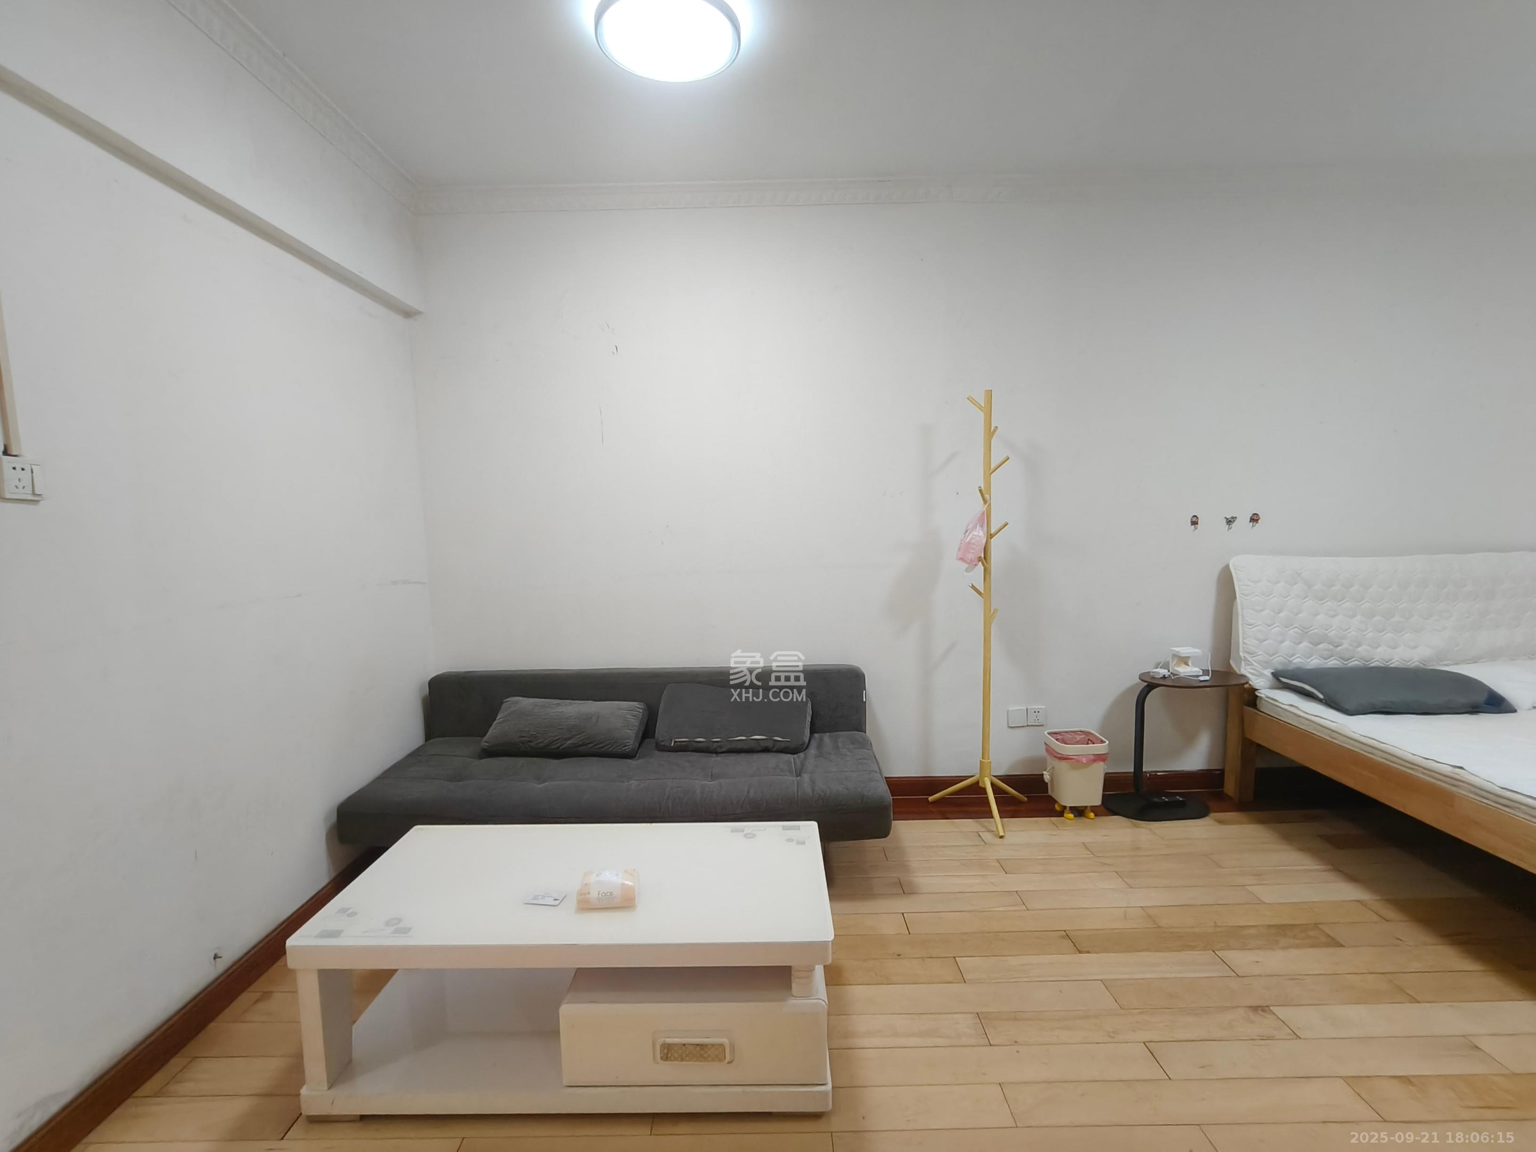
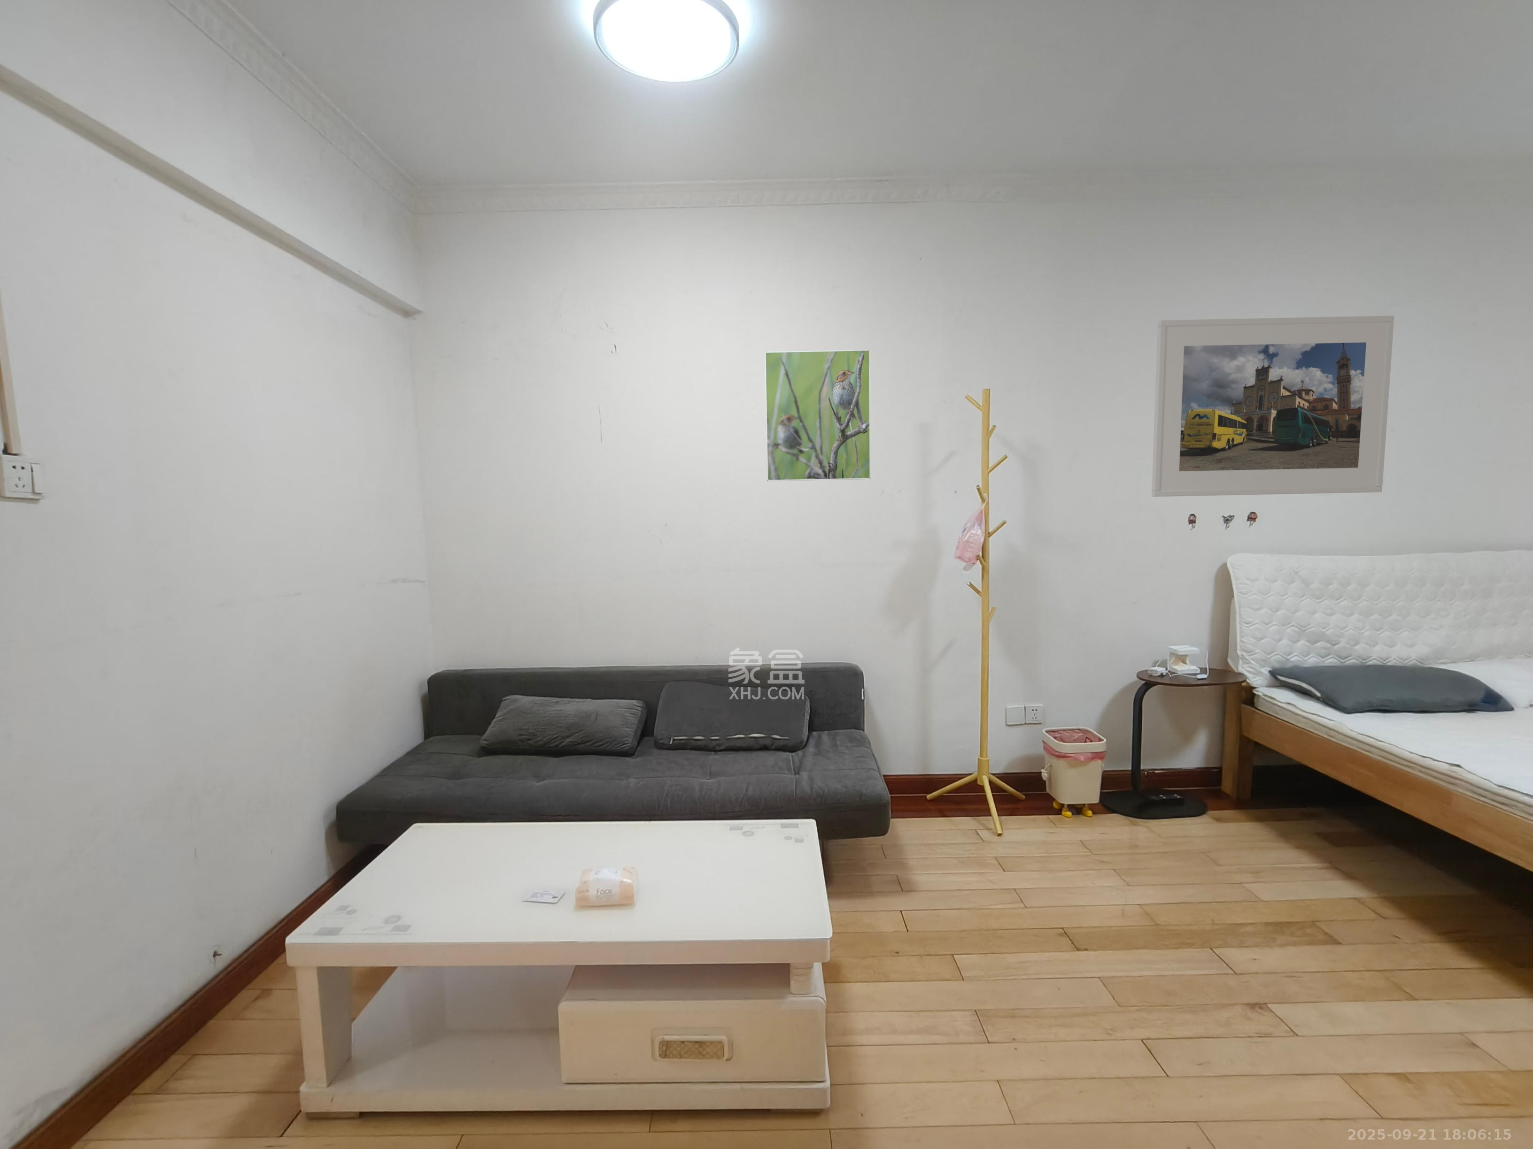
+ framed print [1152,315,1394,497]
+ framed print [764,349,872,482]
